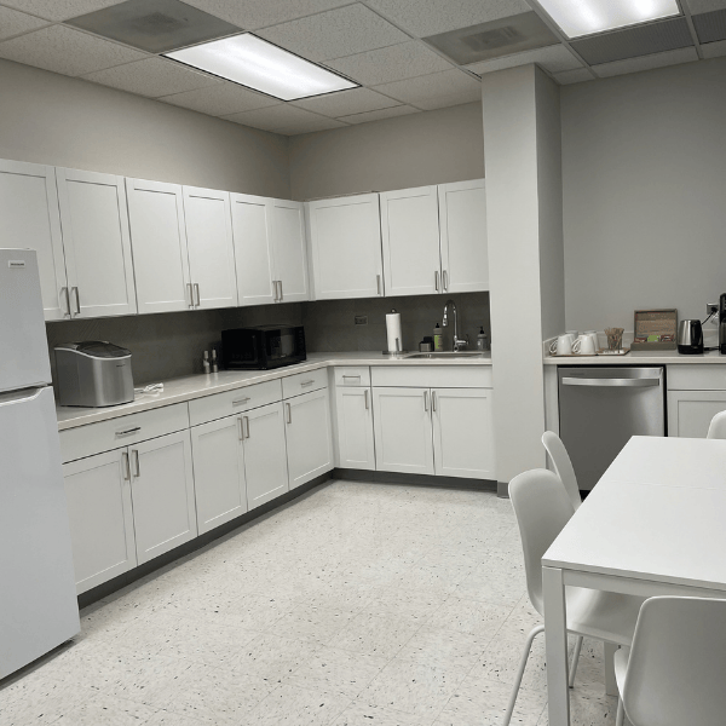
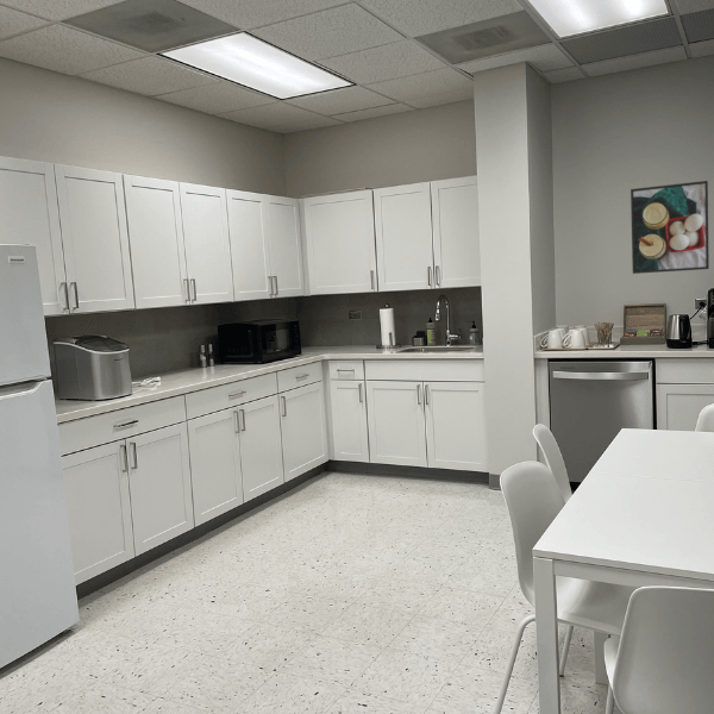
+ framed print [630,180,710,275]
